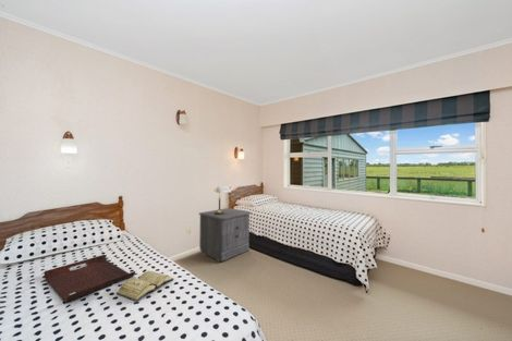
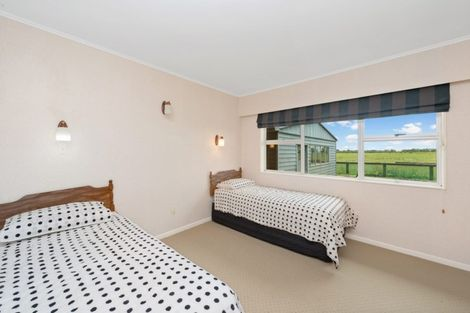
- diary [115,270,174,303]
- serving tray [42,254,136,304]
- lamp [211,185,232,215]
- nightstand [197,207,253,263]
